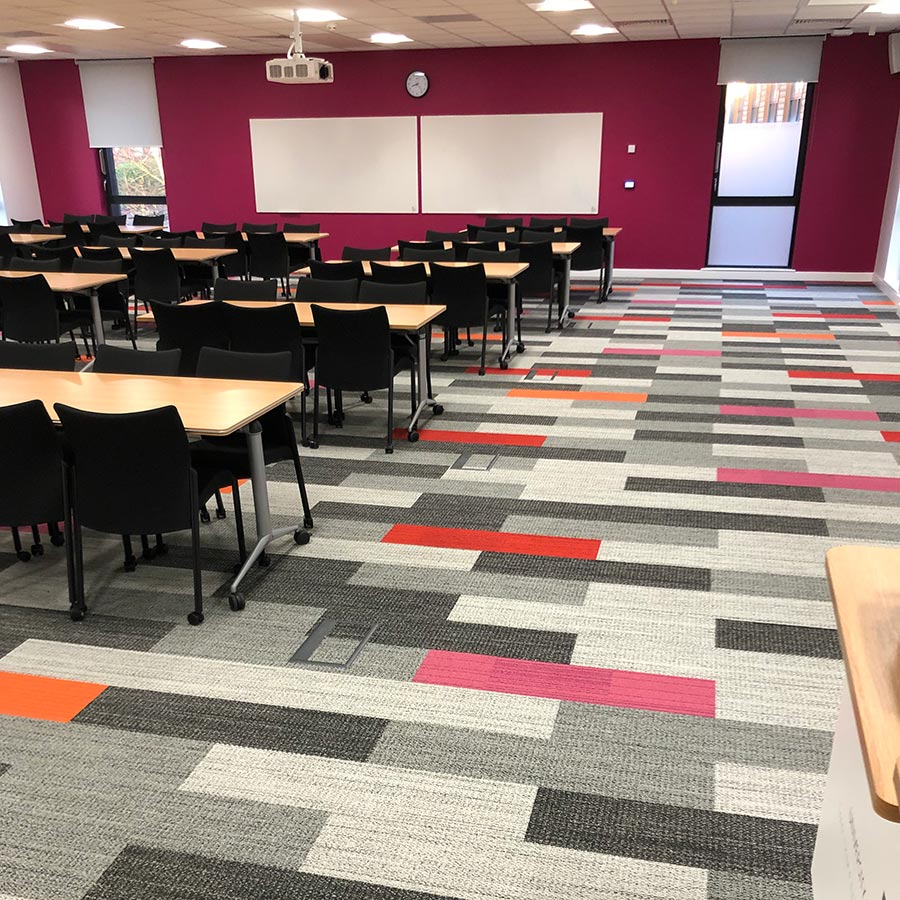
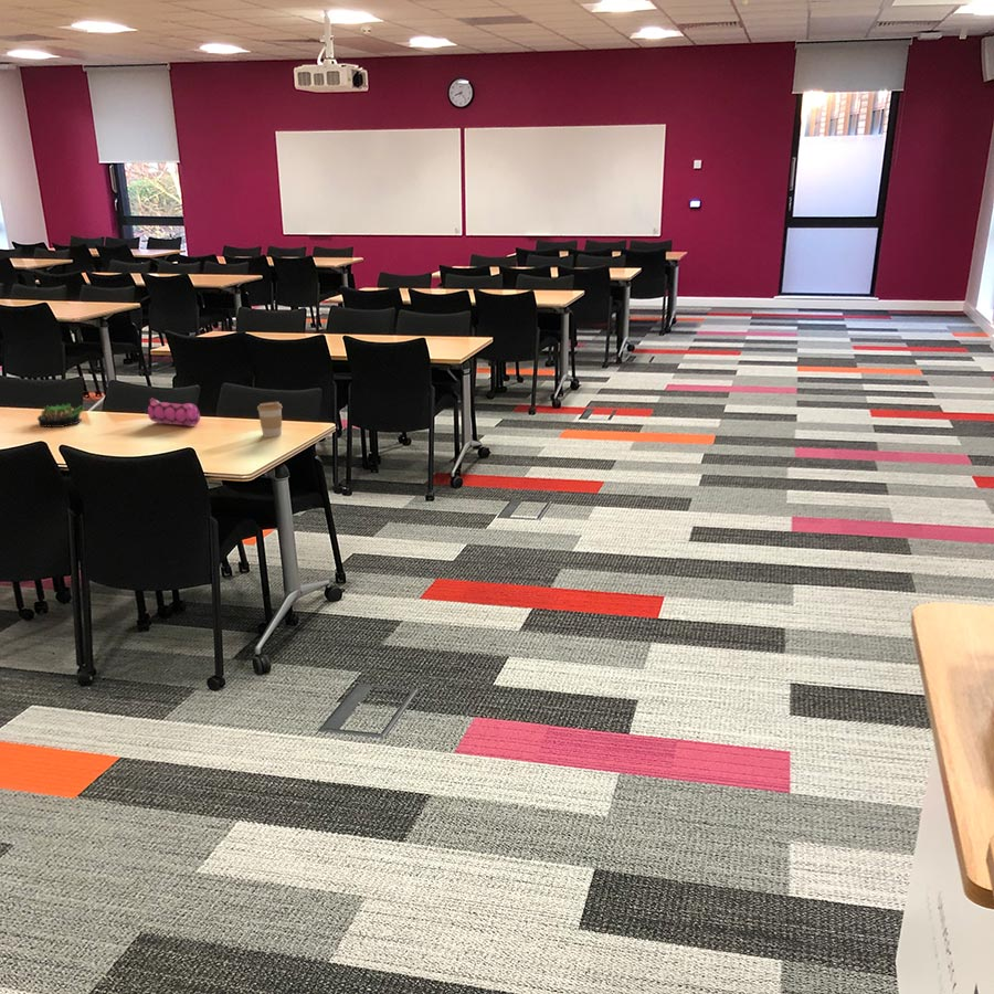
+ pencil case [144,396,201,426]
+ succulent plant [36,403,86,429]
+ coffee cup [256,401,283,438]
